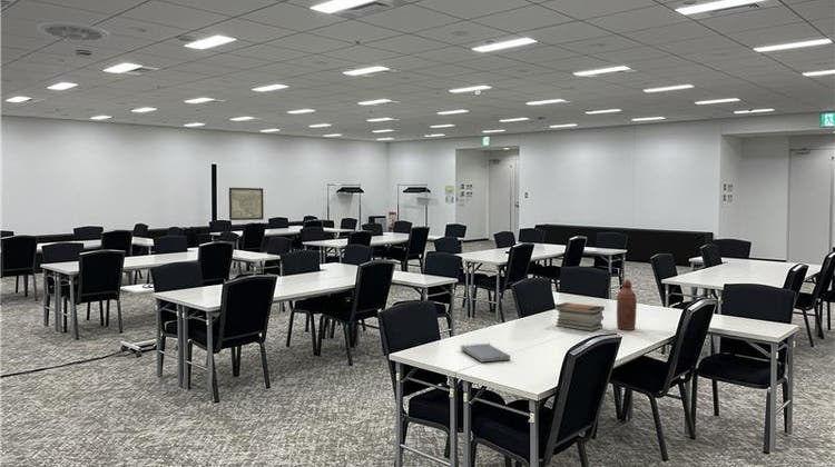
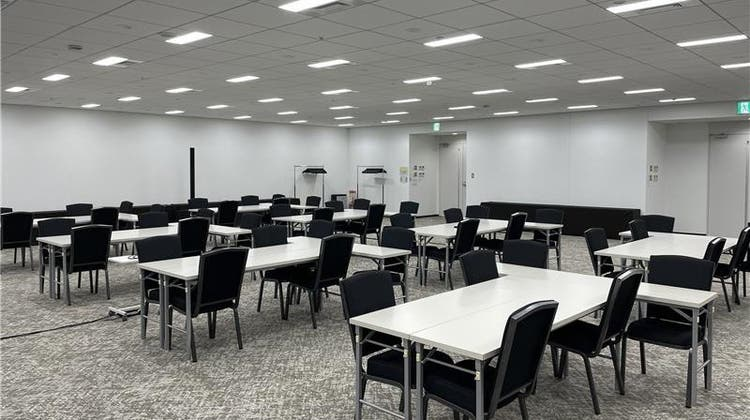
- ceiling vent [36,21,111,42]
- bottle [616,279,638,331]
- book stack [553,301,606,332]
- wall art [228,187,265,221]
- spiral notebook [459,341,511,364]
